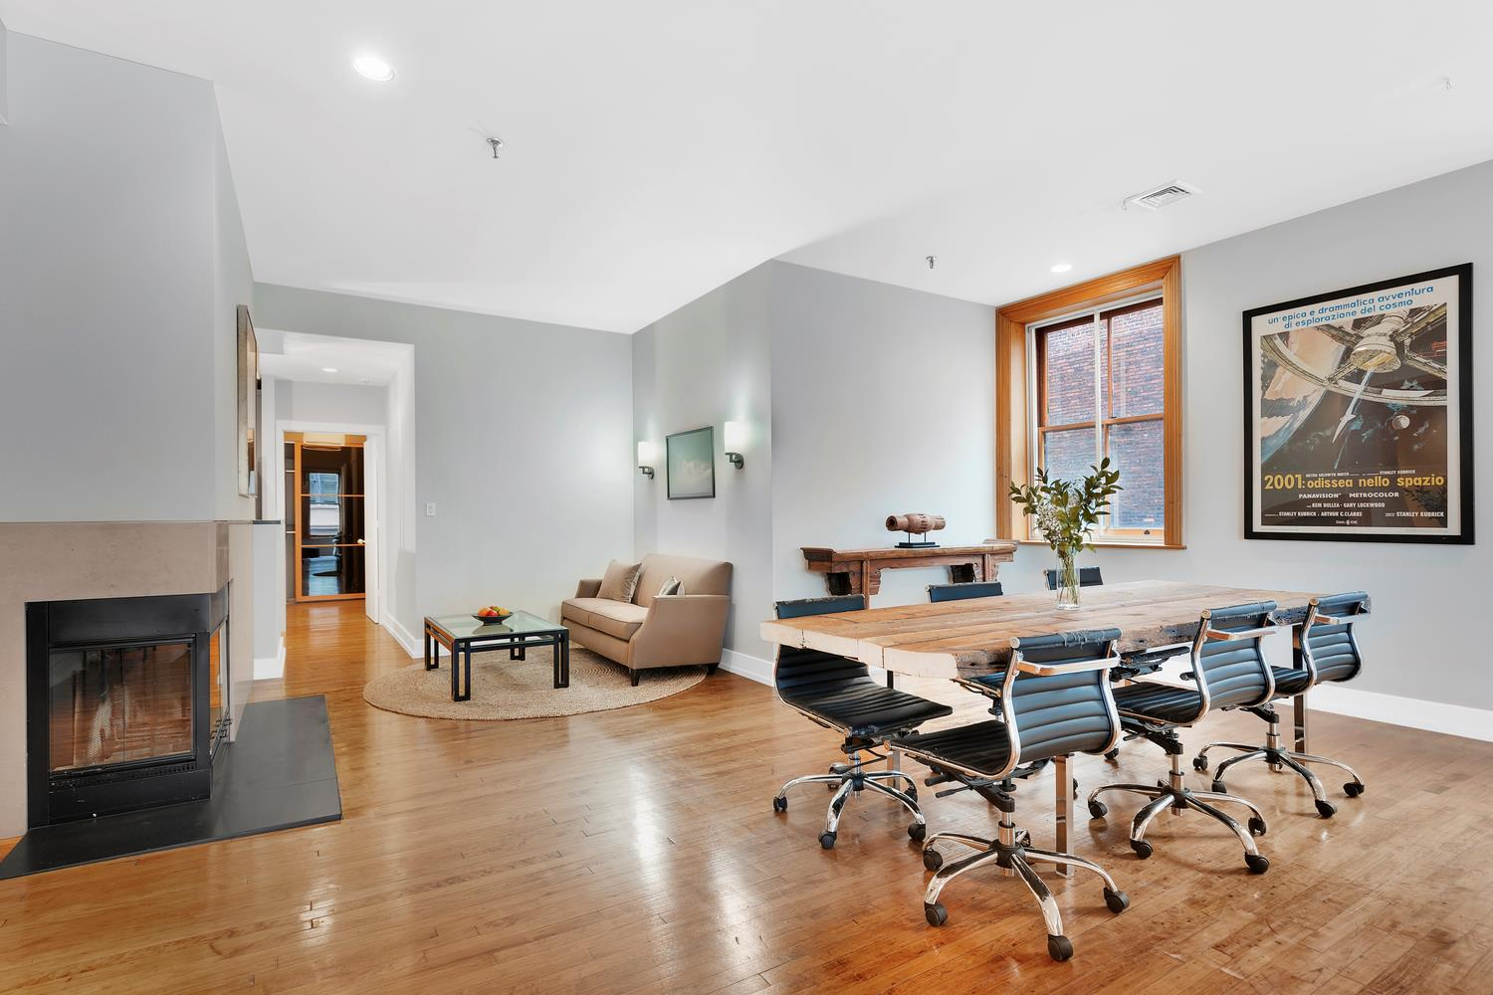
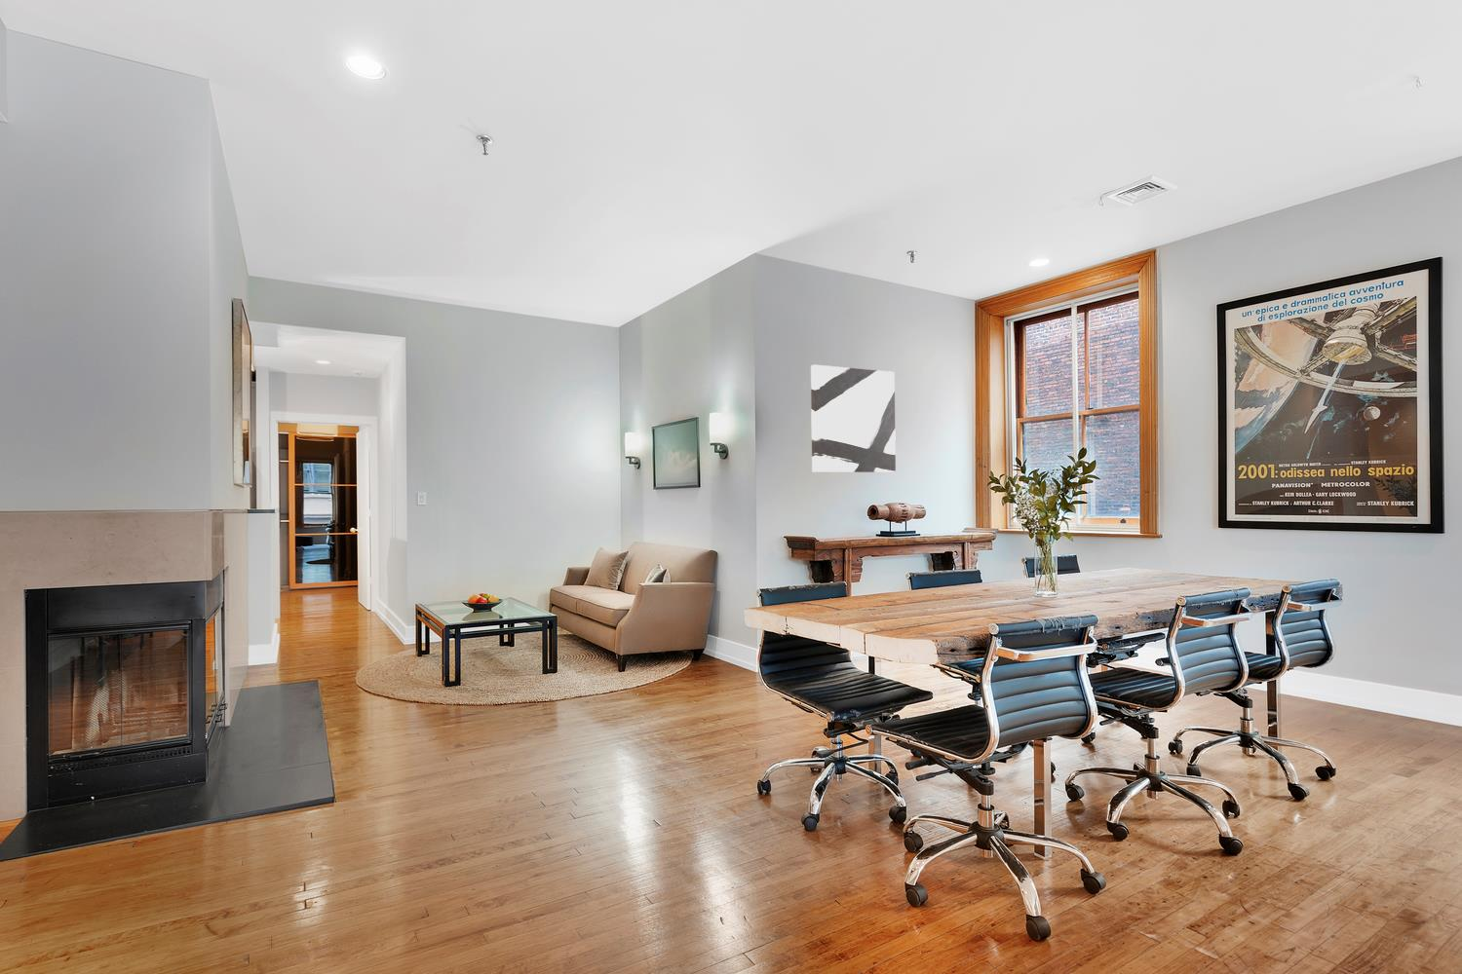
+ wall art [810,364,896,473]
